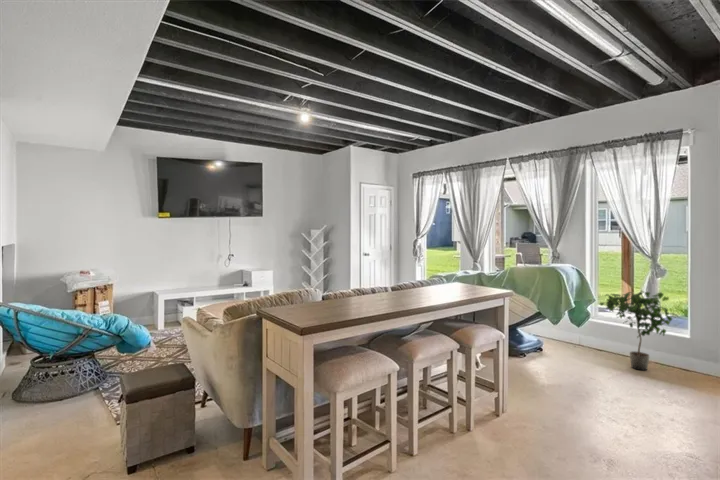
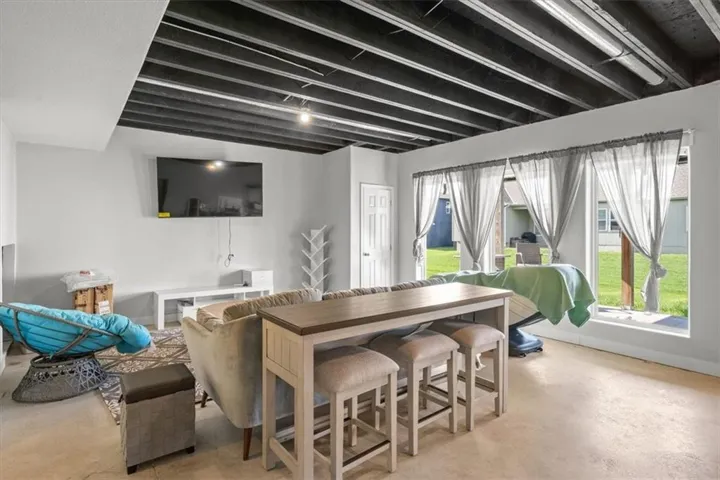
- potted plant [599,291,679,372]
